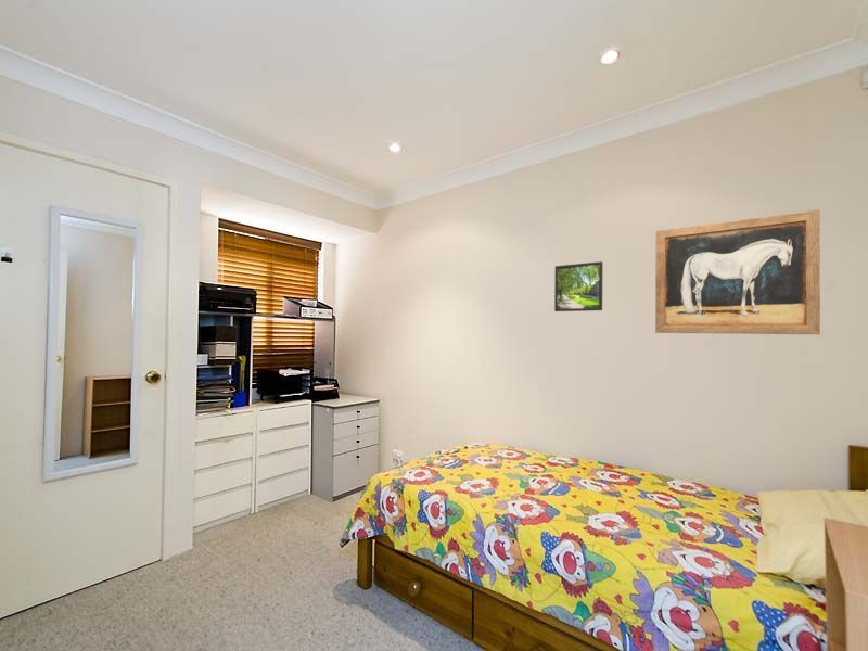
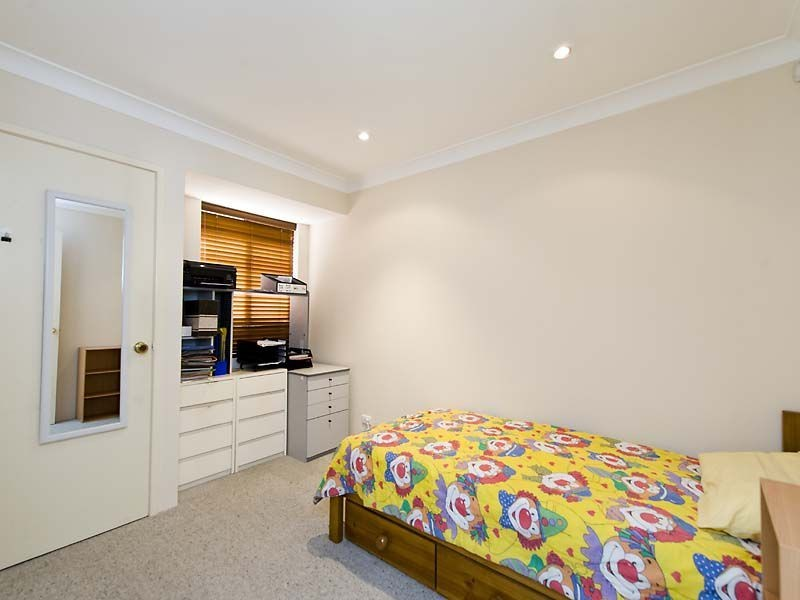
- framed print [553,260,603,312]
- wall art [654,208,821,335]
